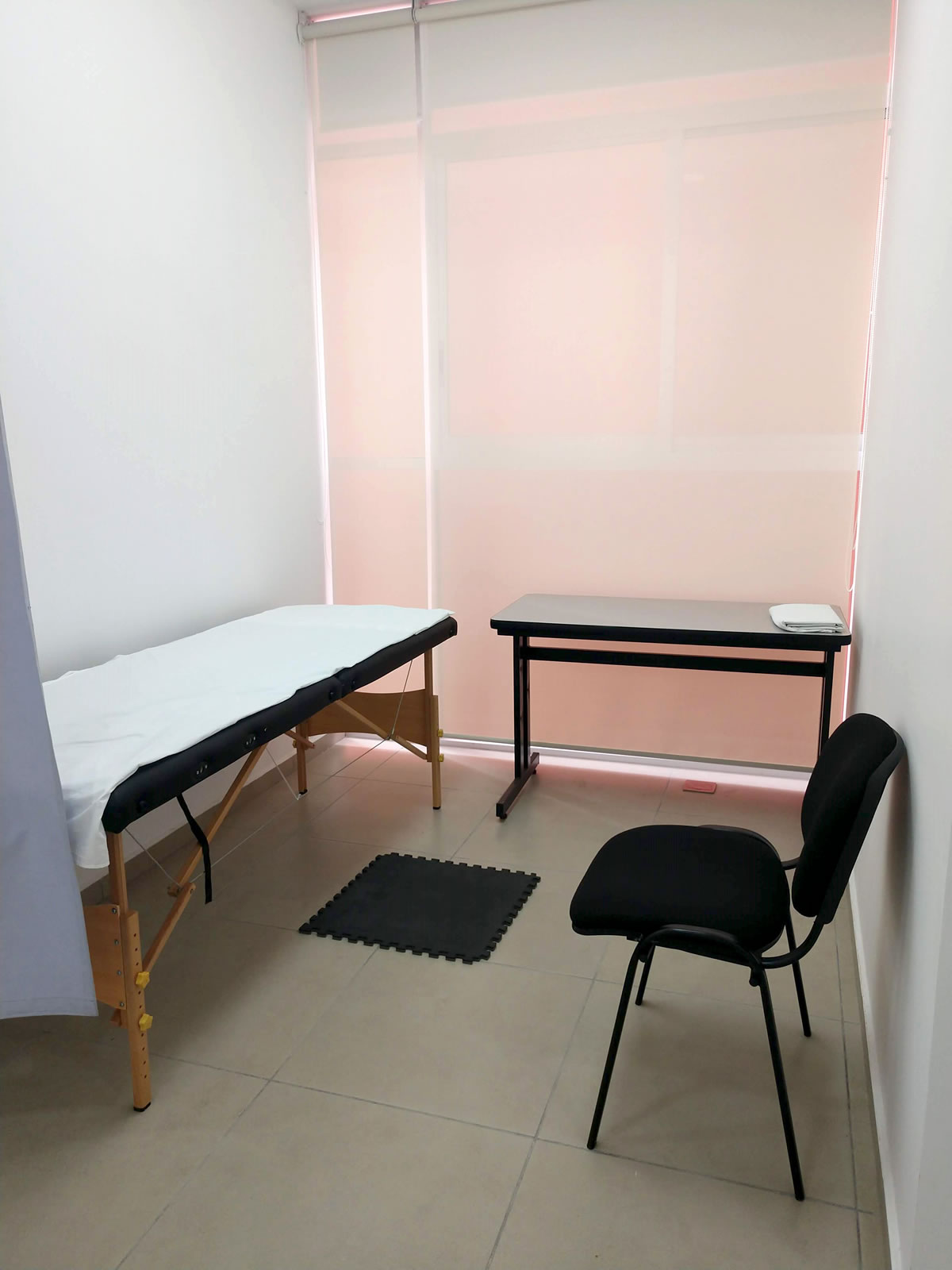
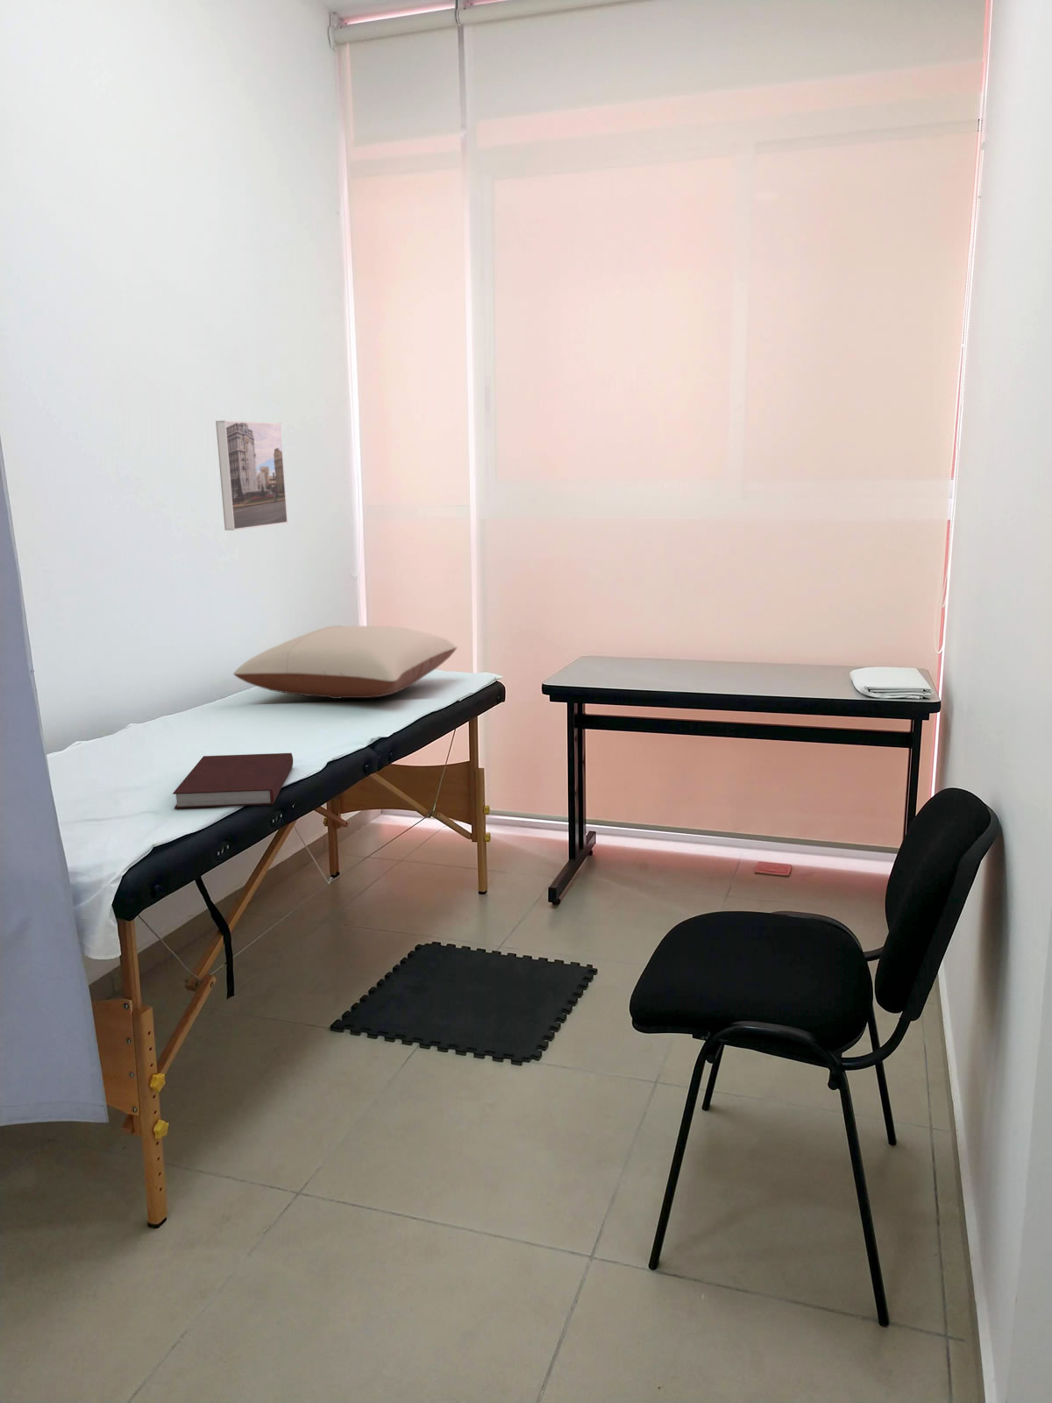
+ pillow [232,625,457,699]
+ notebook [171,752,294,810]
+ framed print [214,420,288,531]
